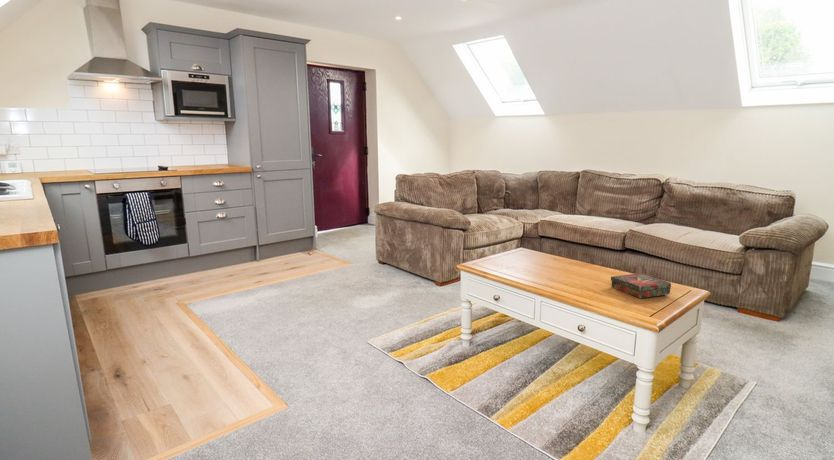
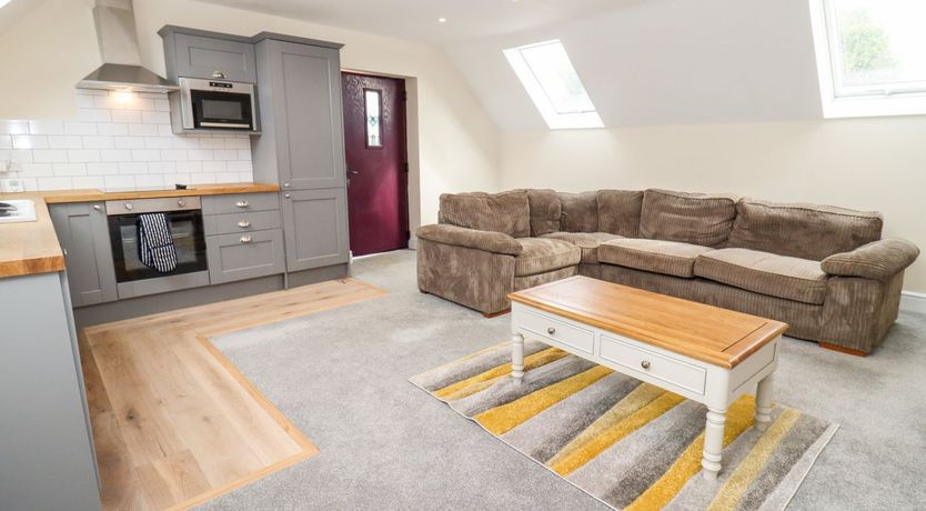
- book [610,272,672,299]
